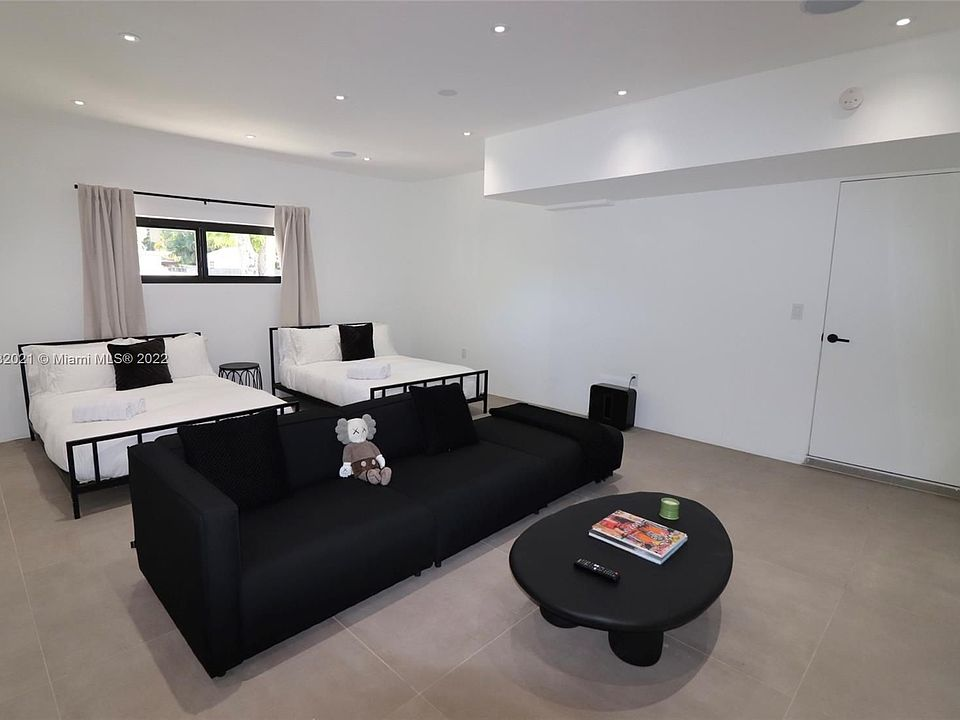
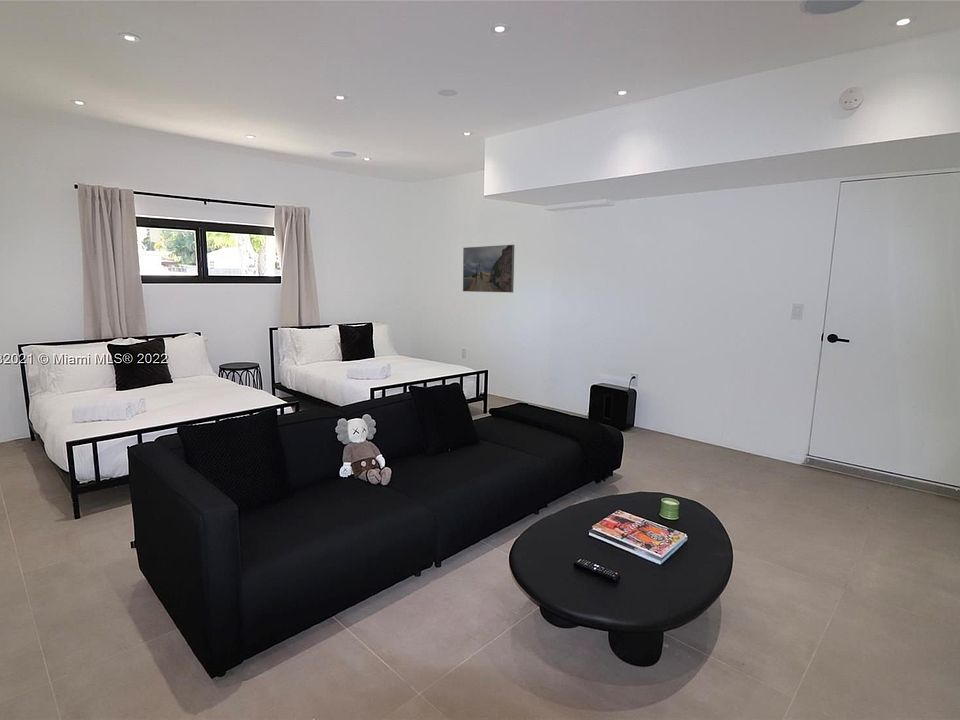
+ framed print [462,244,515,293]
